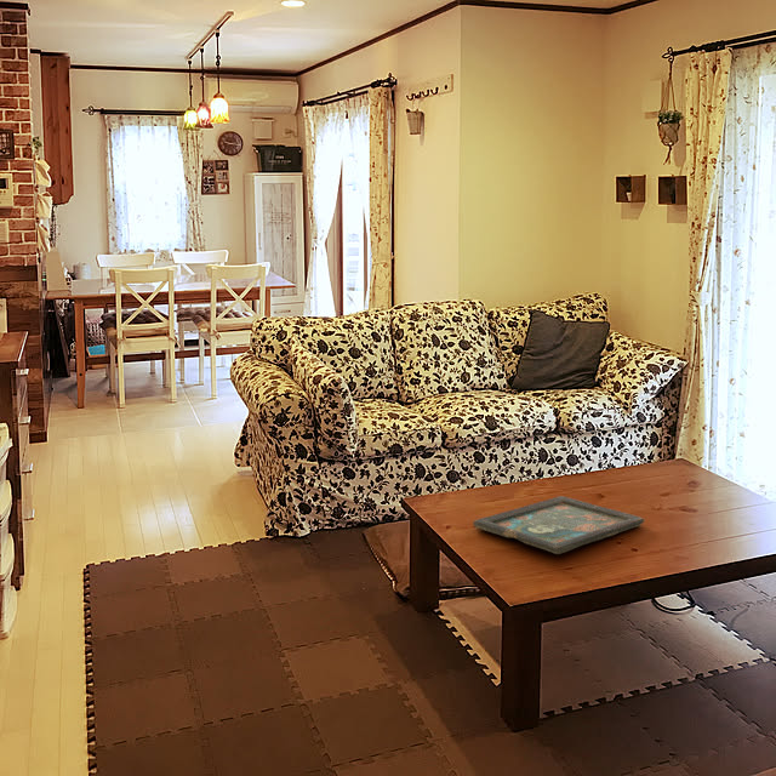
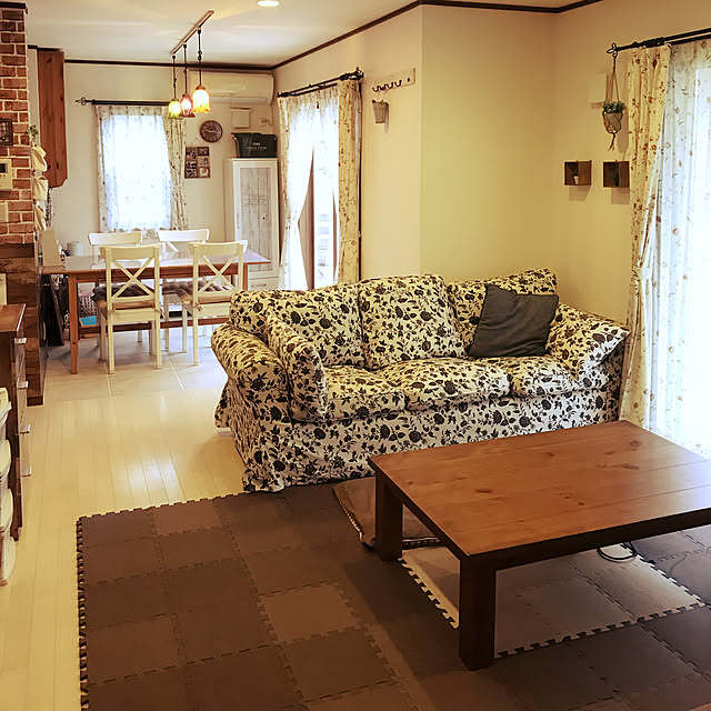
- decorative tray [473,495,645,555]
